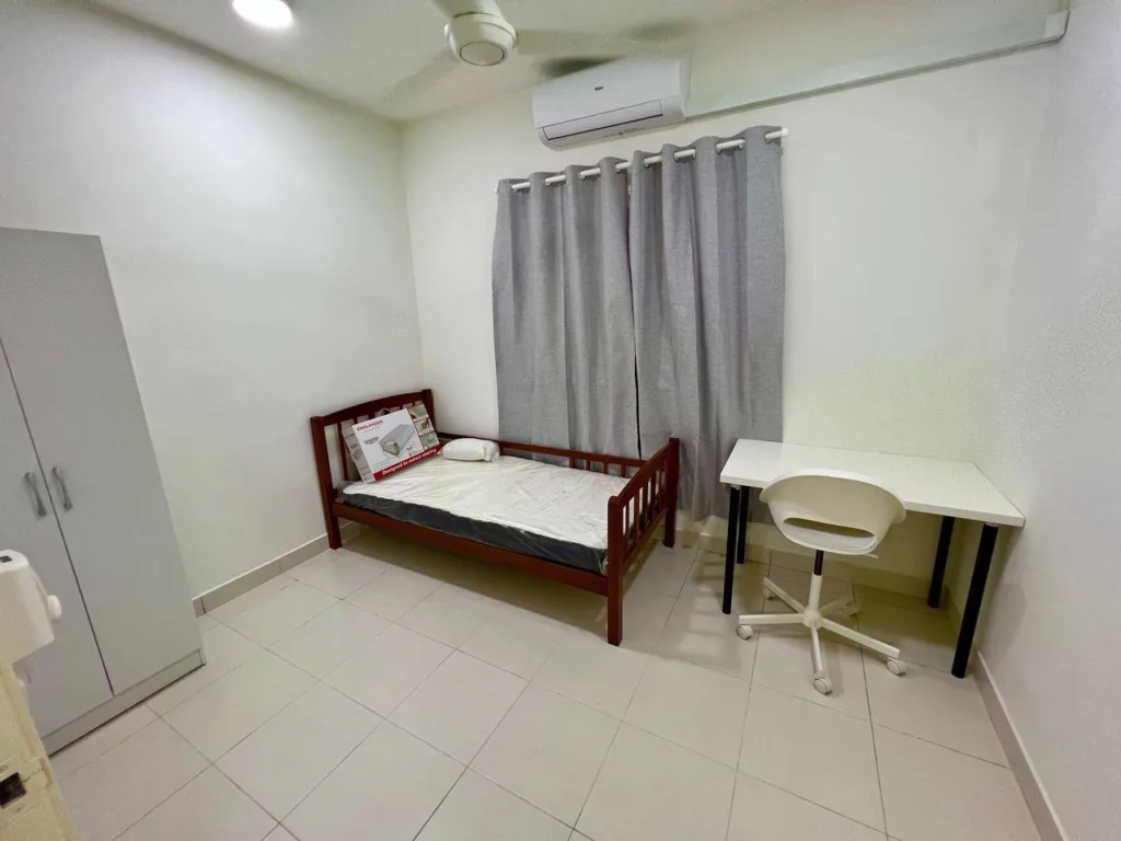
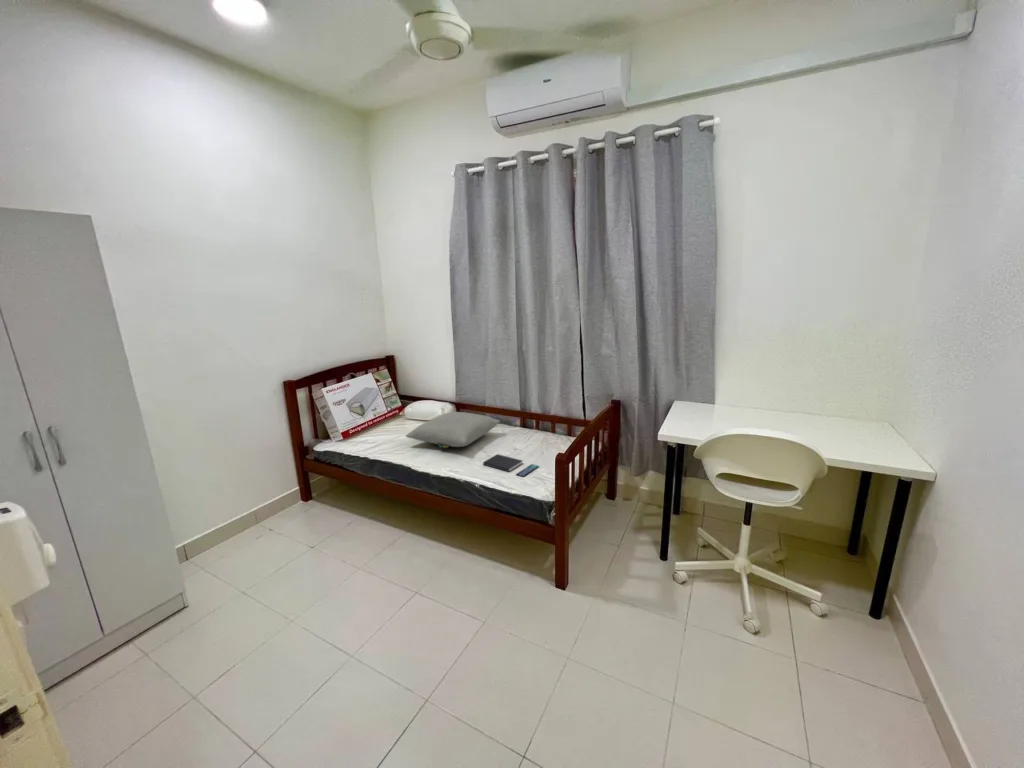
+ book [482,453,540,477]
+ pillow [405,411,501,449]
